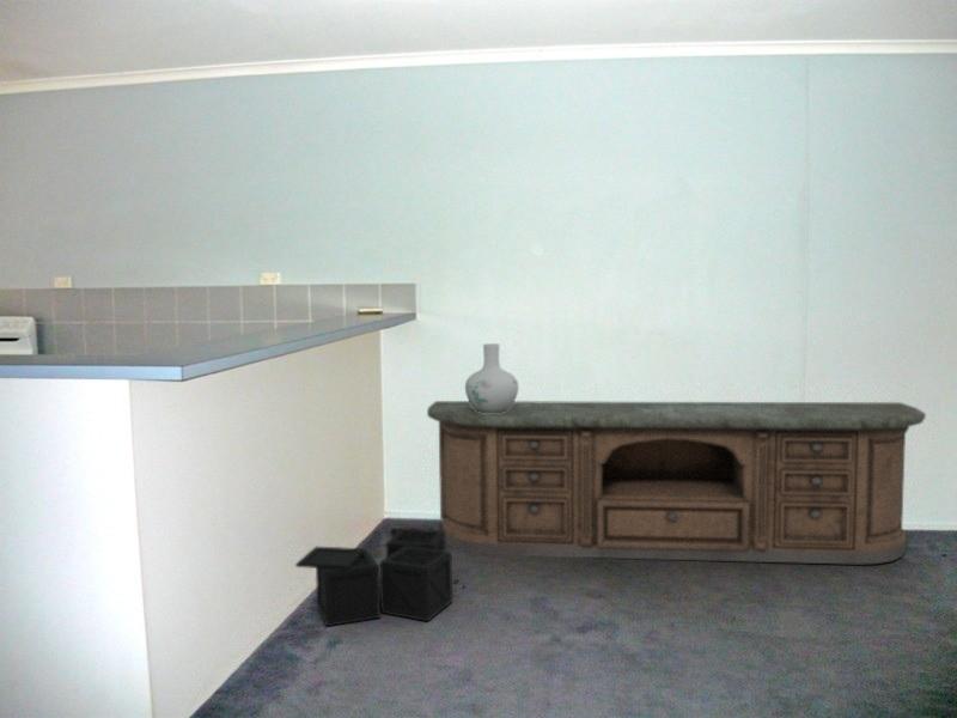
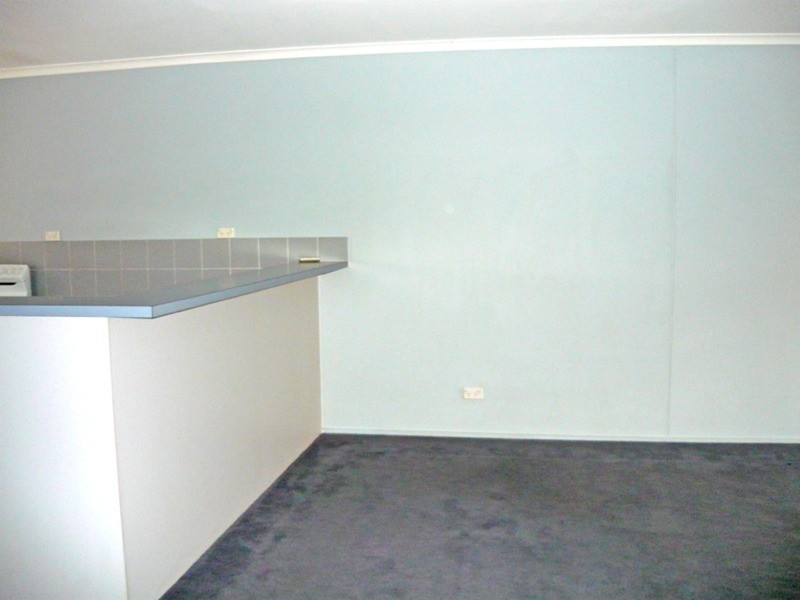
- vase [464,342,519,413]
- storage bin [294,528,467,627]
- sideboard [426,400,927,566]
